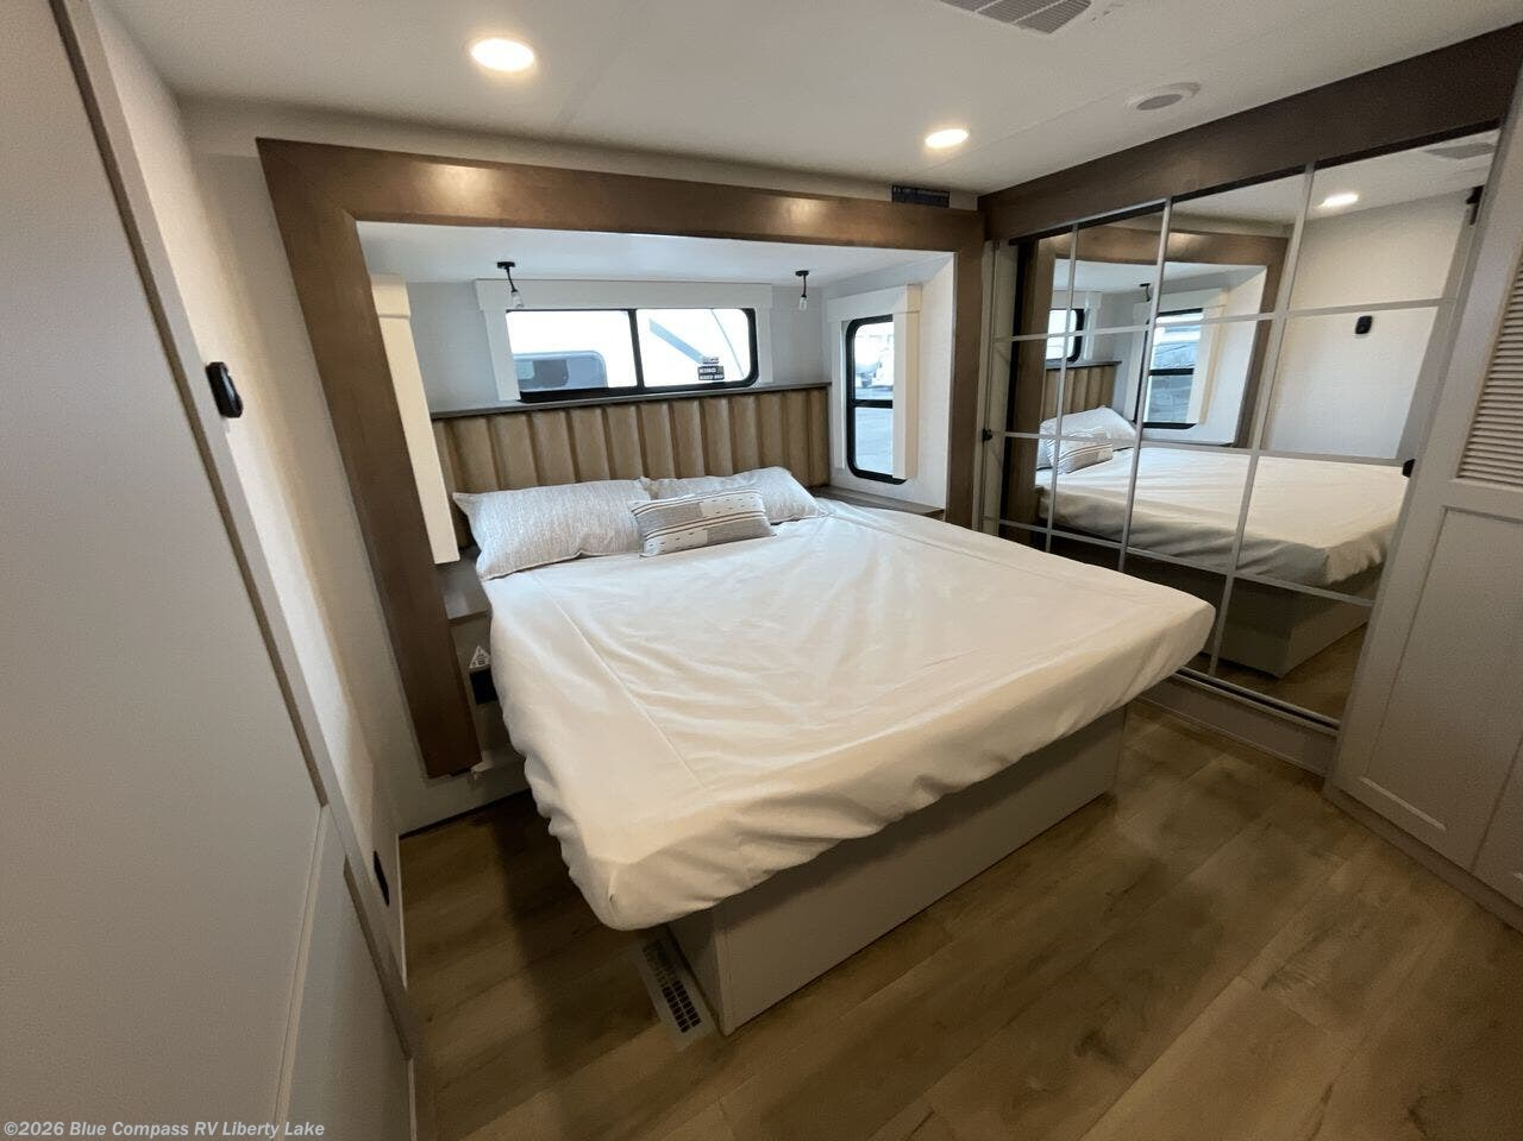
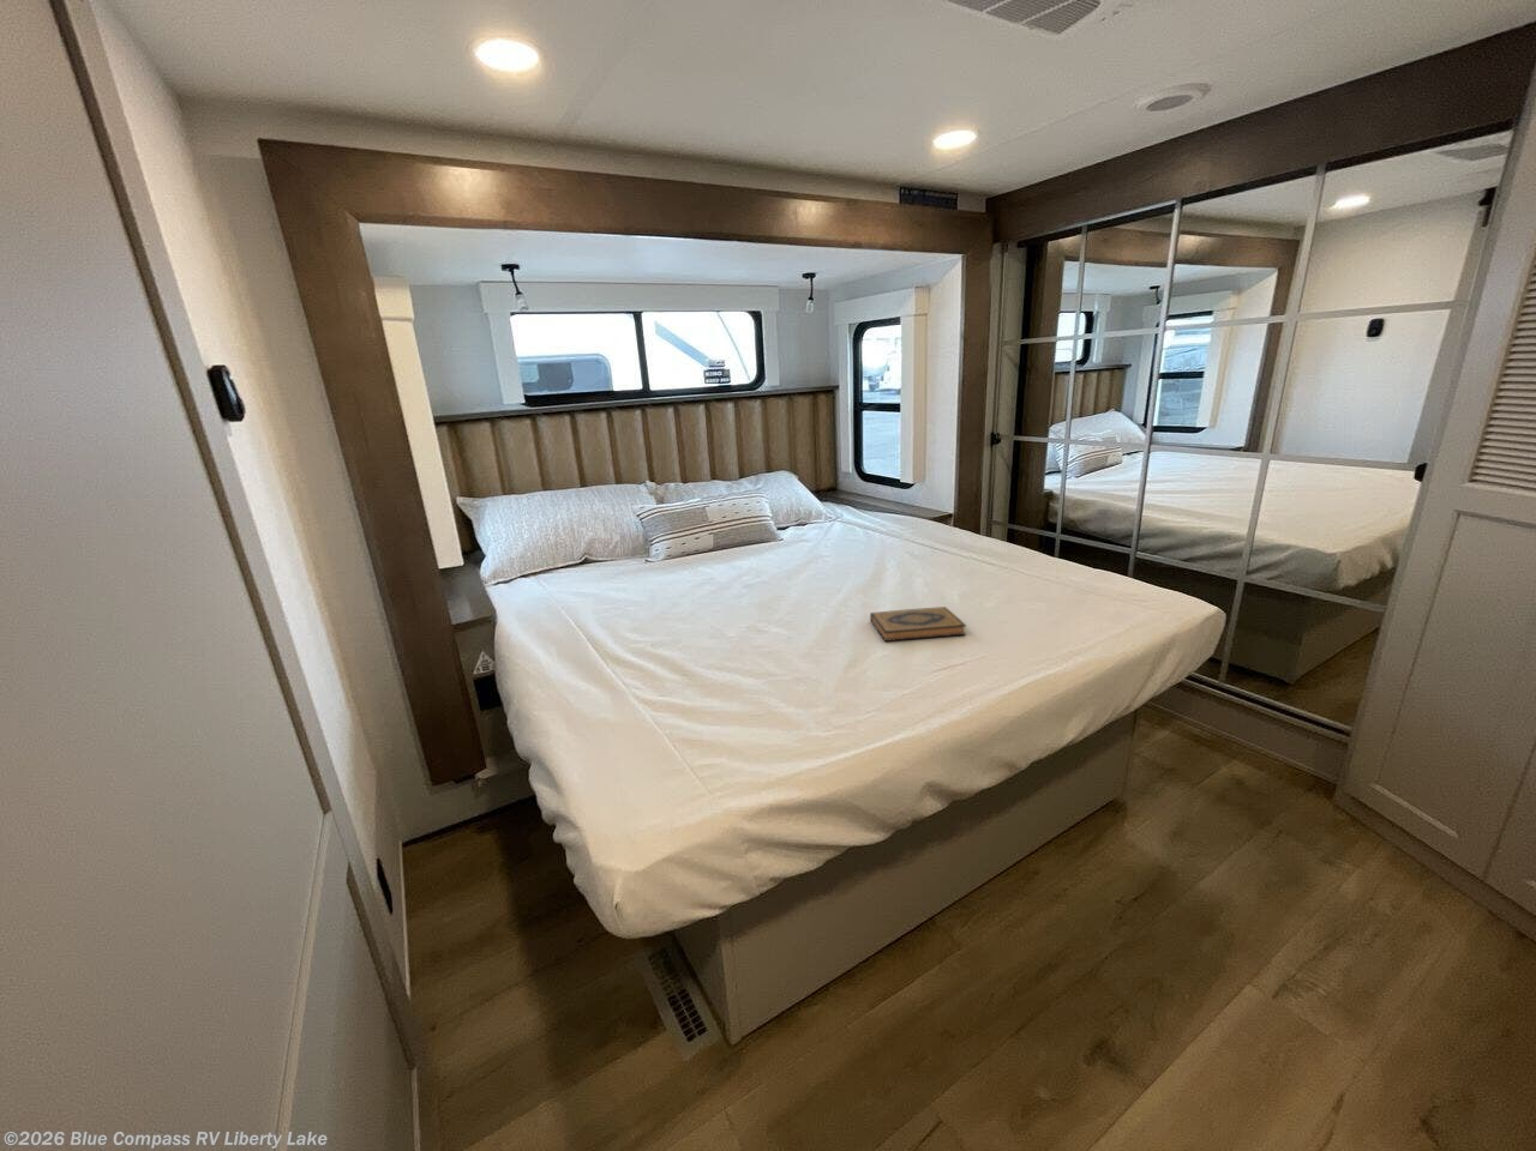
+ hardback book [868,606,968,643]
